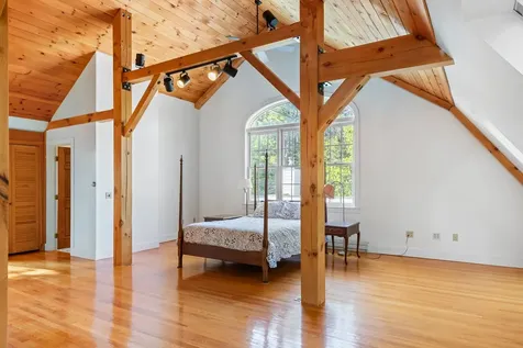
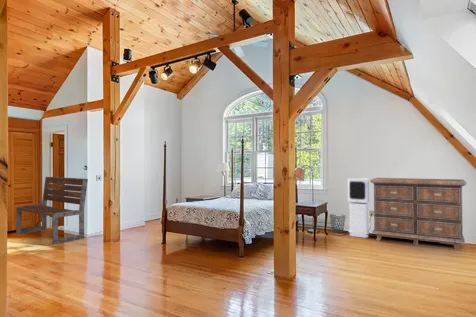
+ dresser [369,177,468,252]
+ air purifier [347,177,370,239]
+ bench [15,176,89,246]
+ wastebasket [328,213,347,234]
